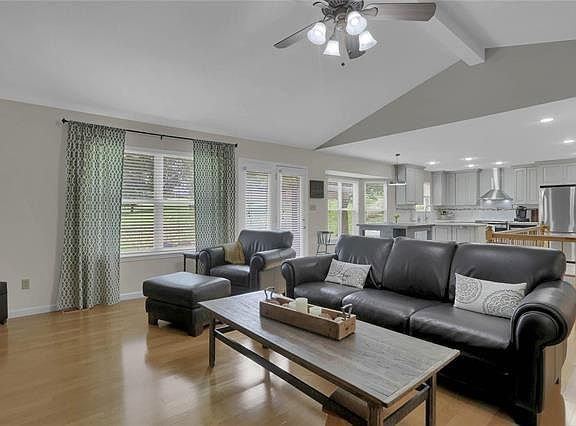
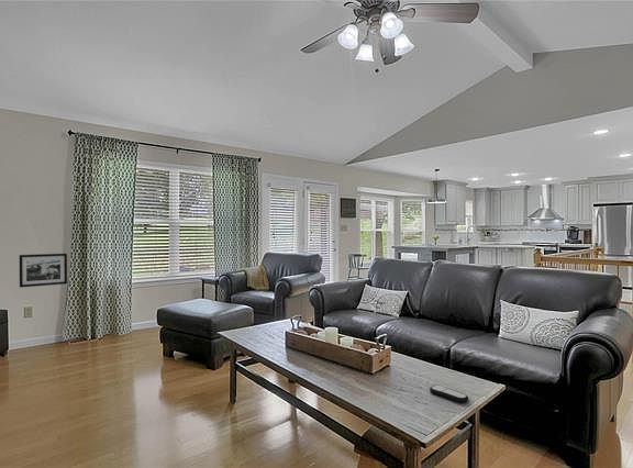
+ remote control [429,383,469,403]
+ picture frame [19,253,68,289]
